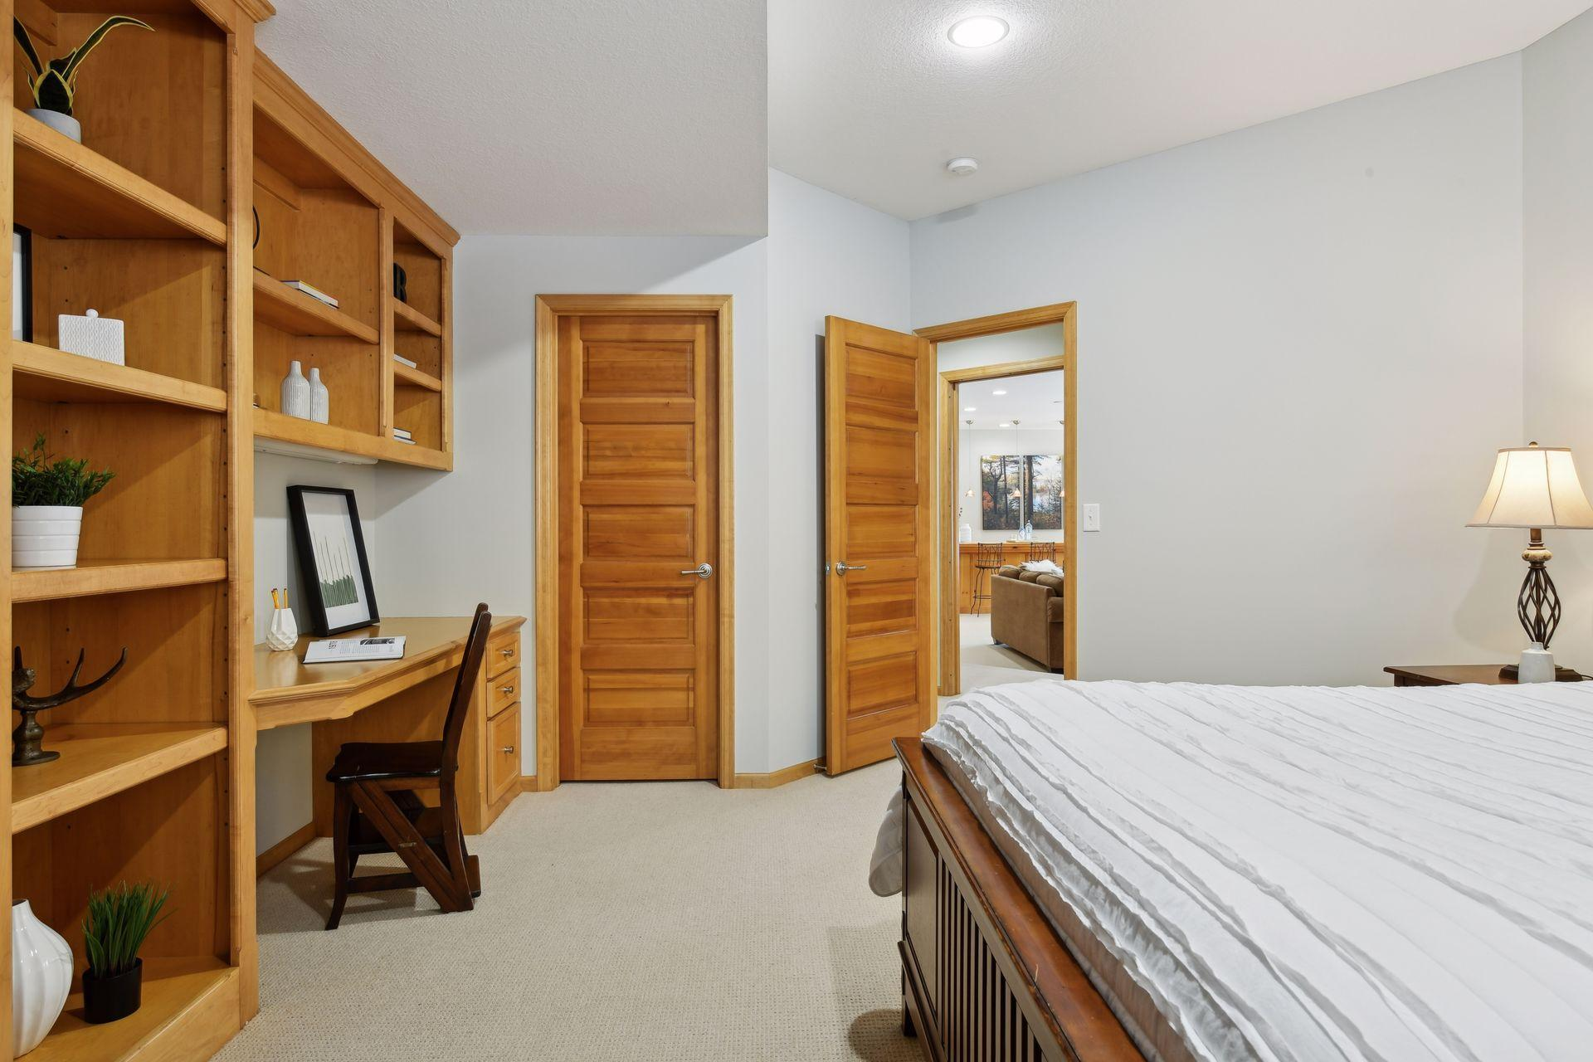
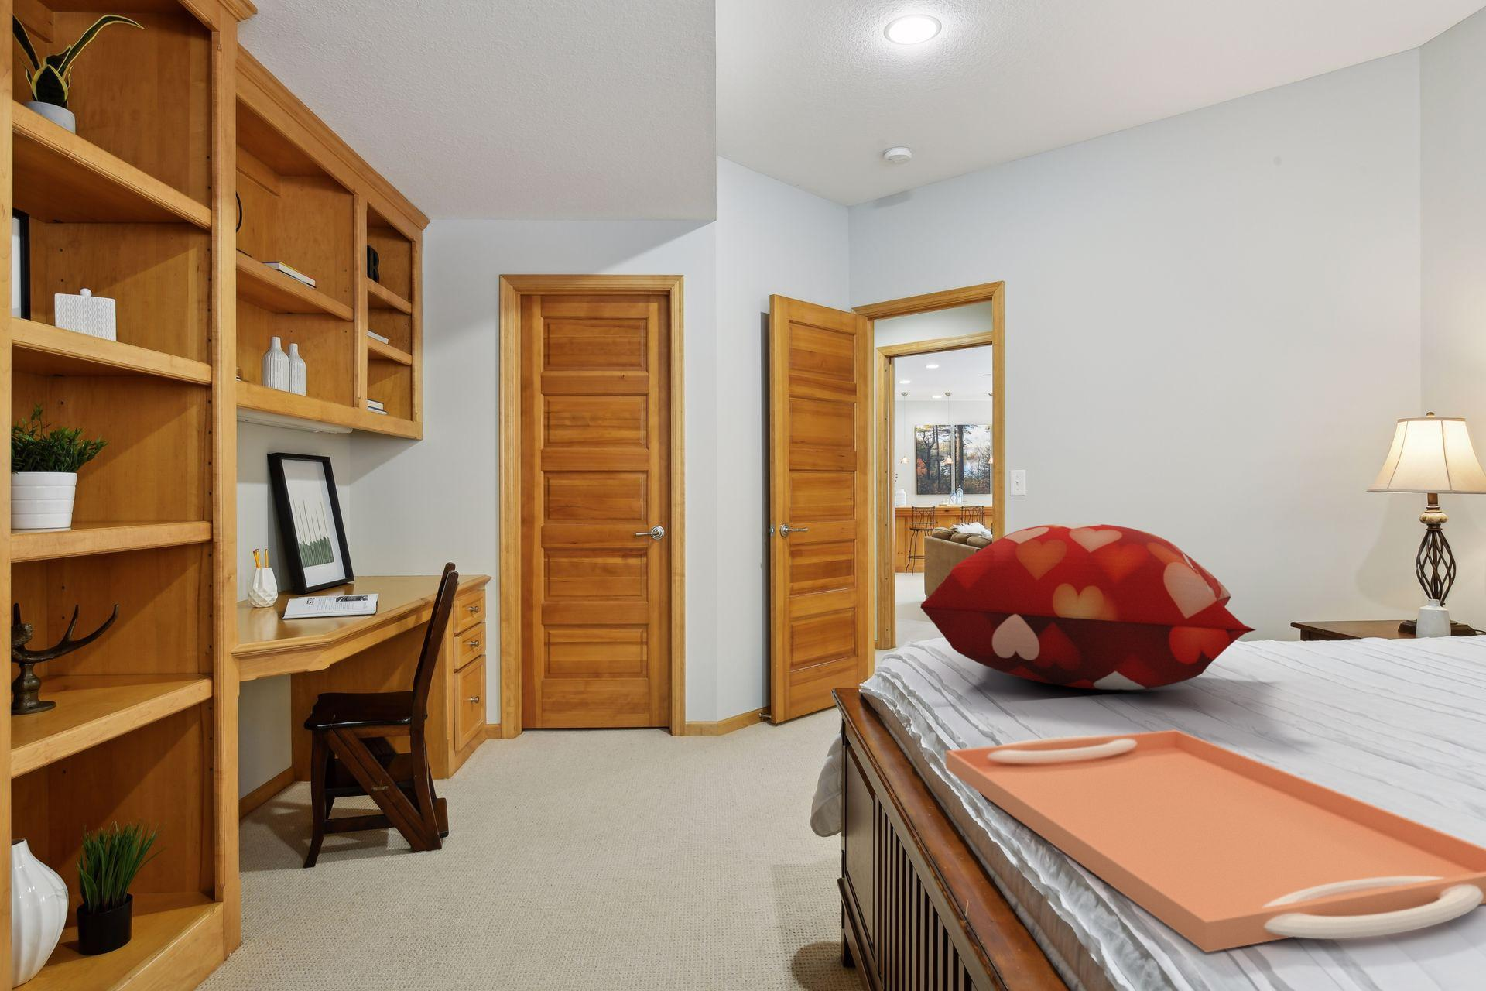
+ serving tray [945,729,1486,953]
+ decorative pillow [920,522,1257,690]
